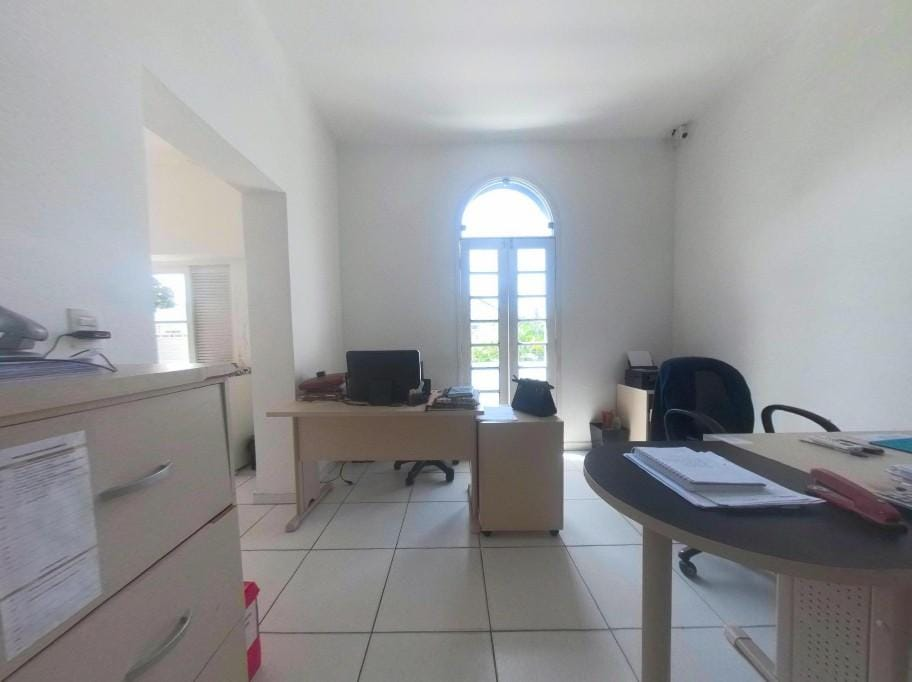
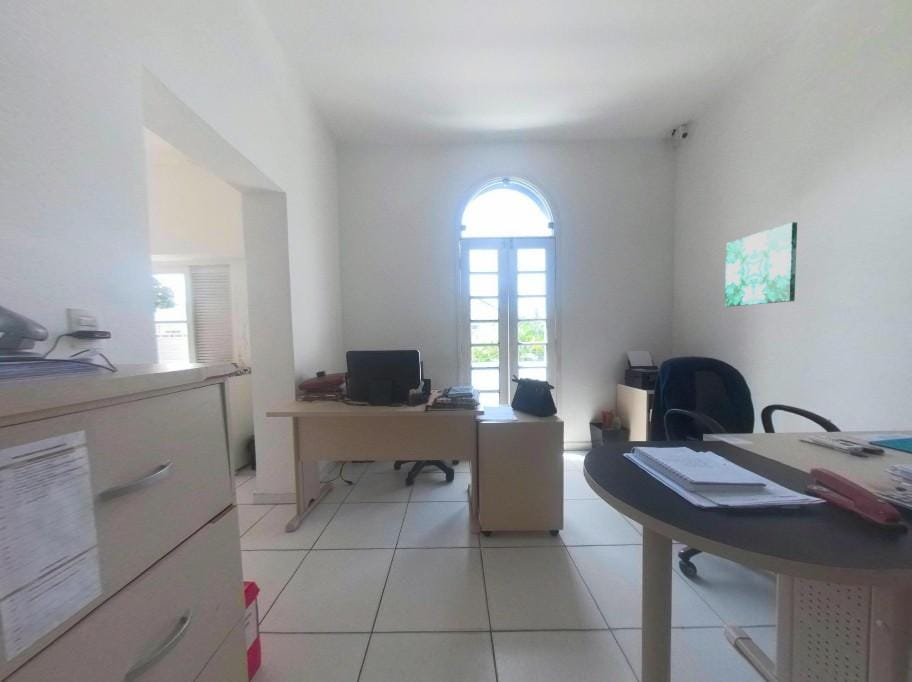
+ wall art [724,221,798,308]
